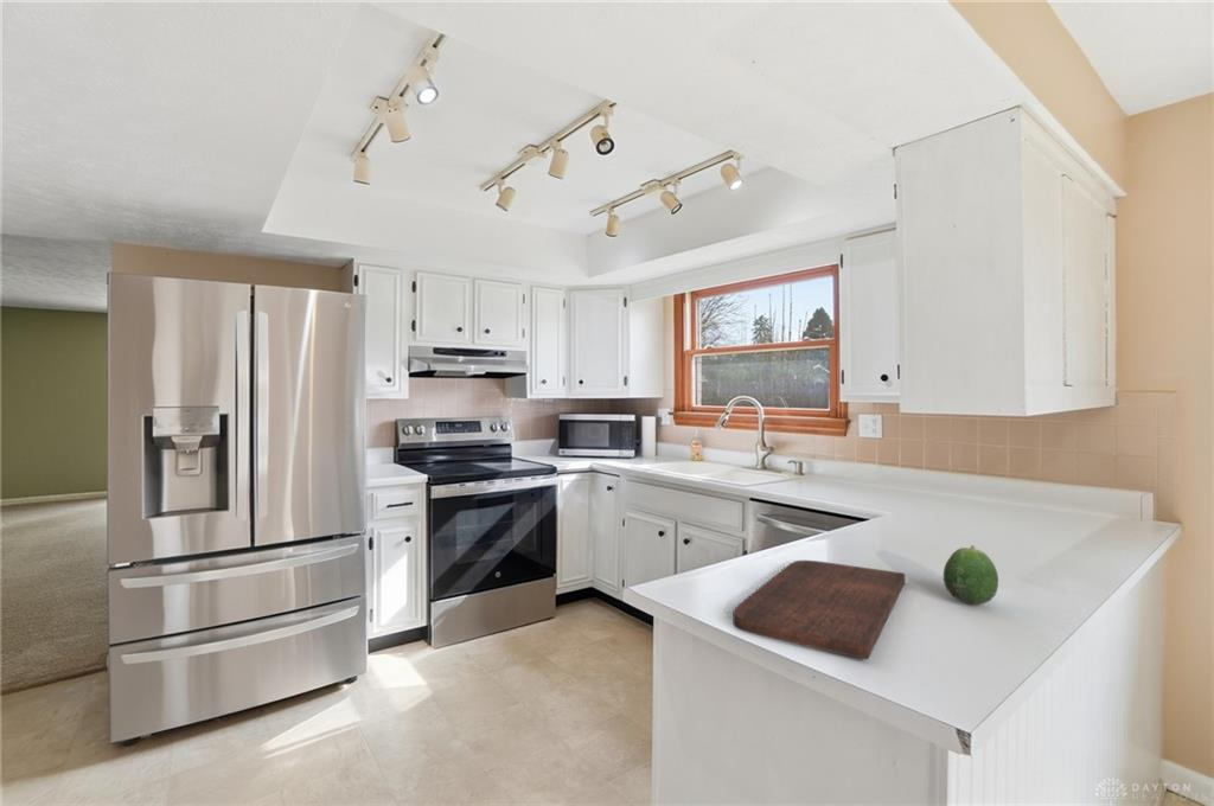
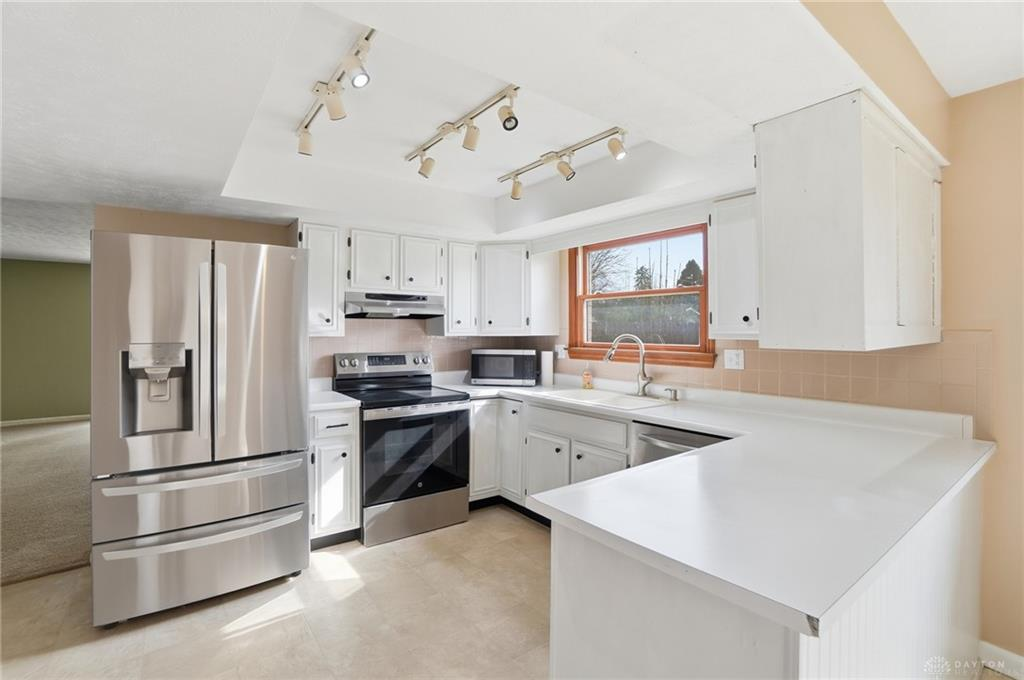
- fruit [943,544,999,606]
- cutting board [731,559,906,660]
